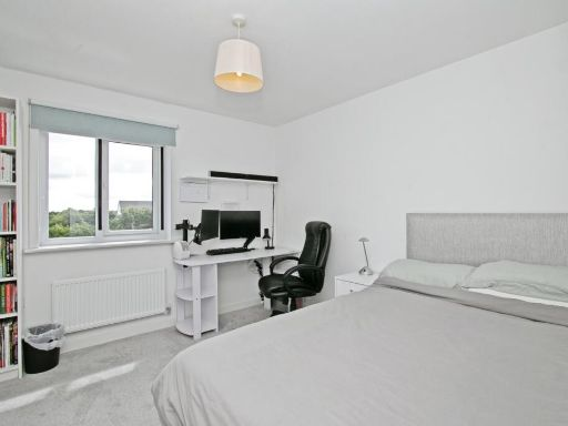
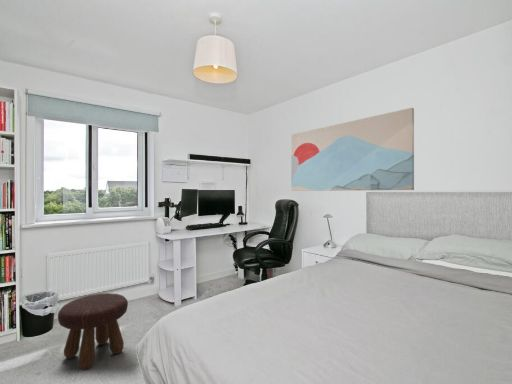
+ footstool [57,292,129,370]
+ wall art [290,107,415,192]
